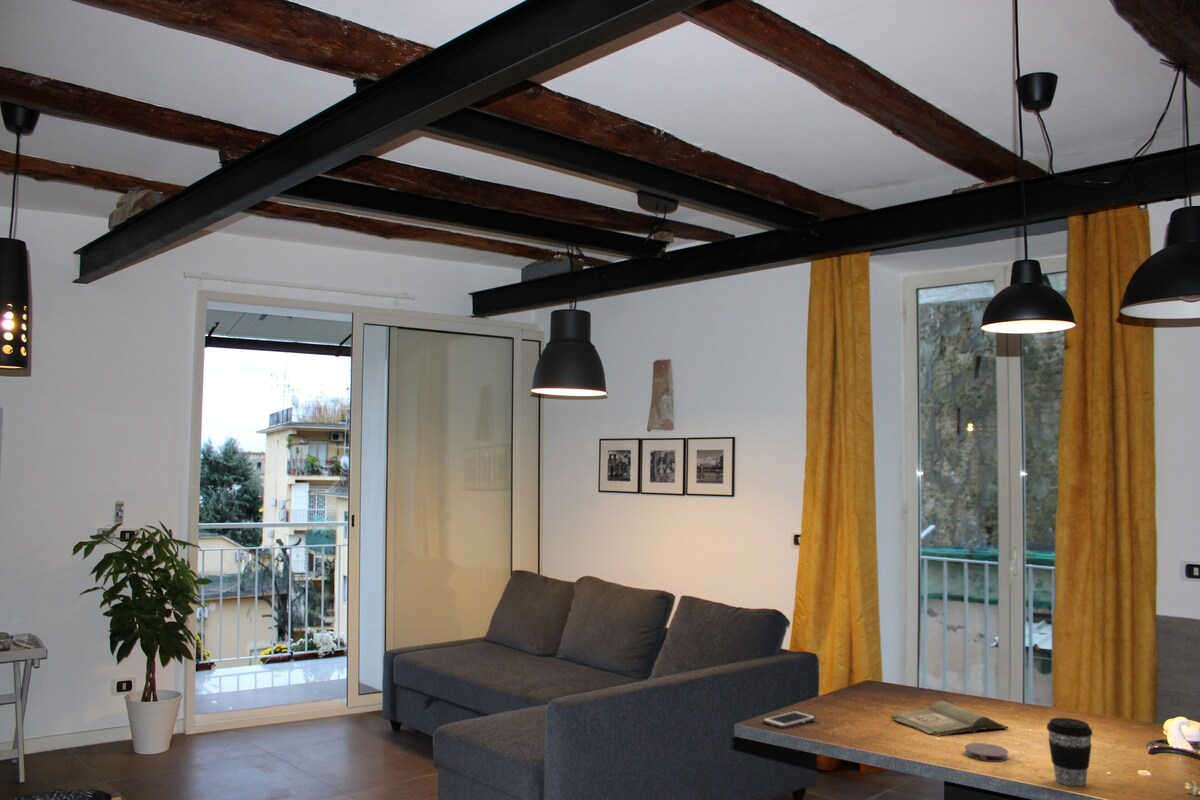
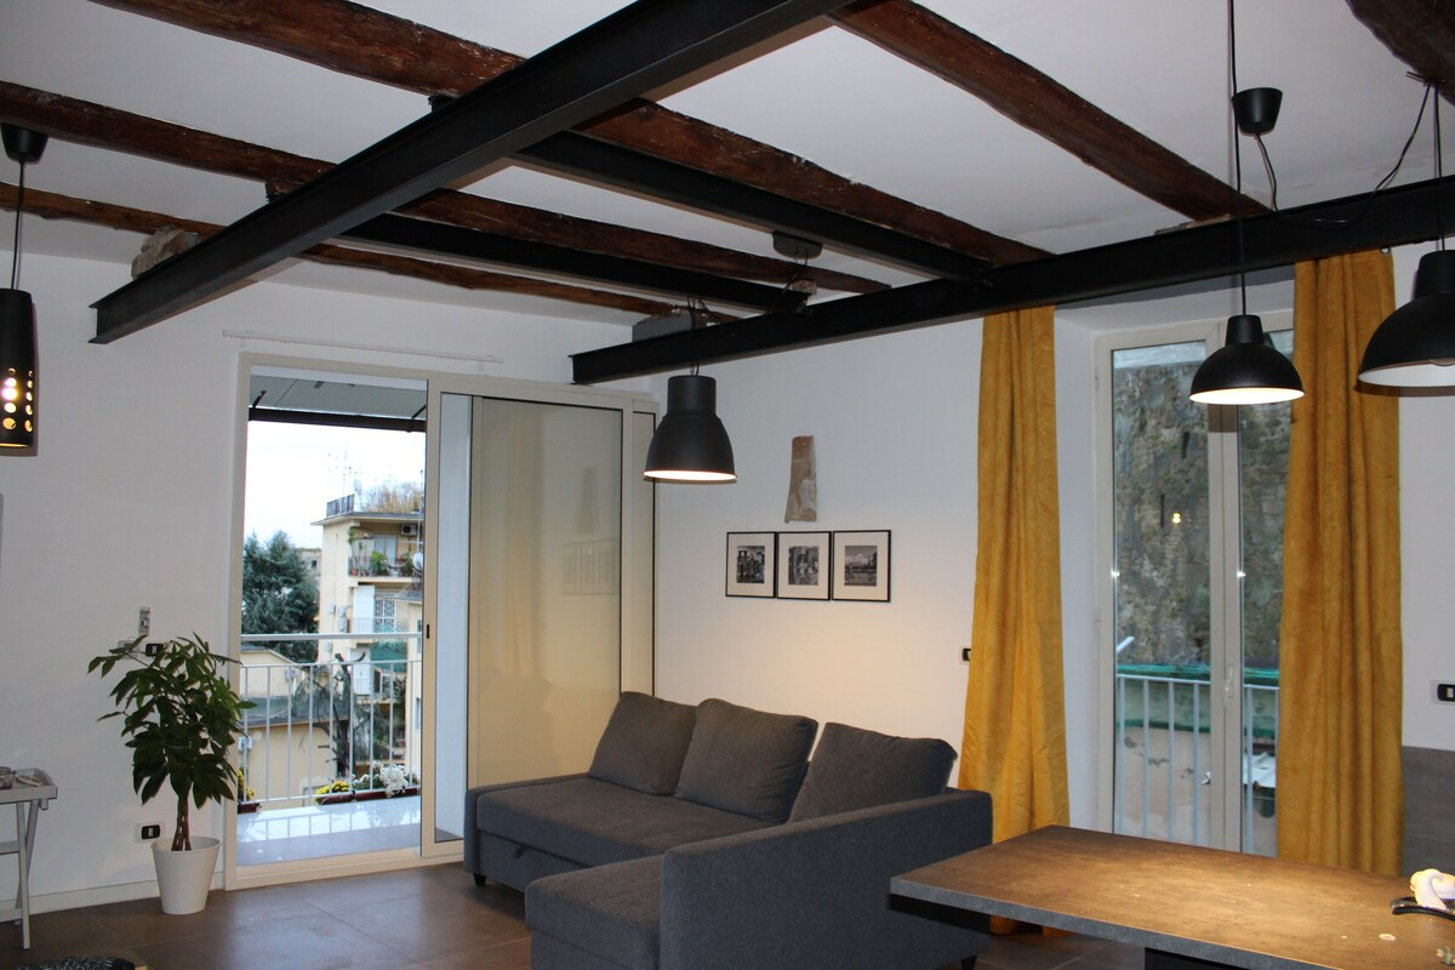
- coffee cup [1046,717,1094,787]
- cell phone [762,710,817,729]
- coaster [964,742,1009,763]
- hardback book [890,699,1009,738]
